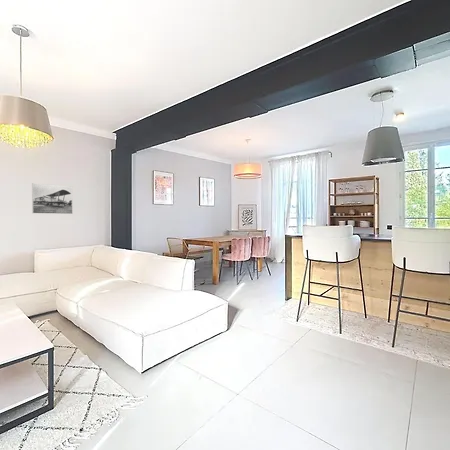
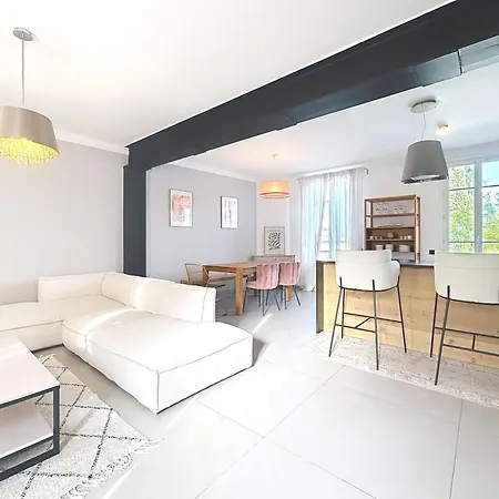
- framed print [31,182,74,215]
